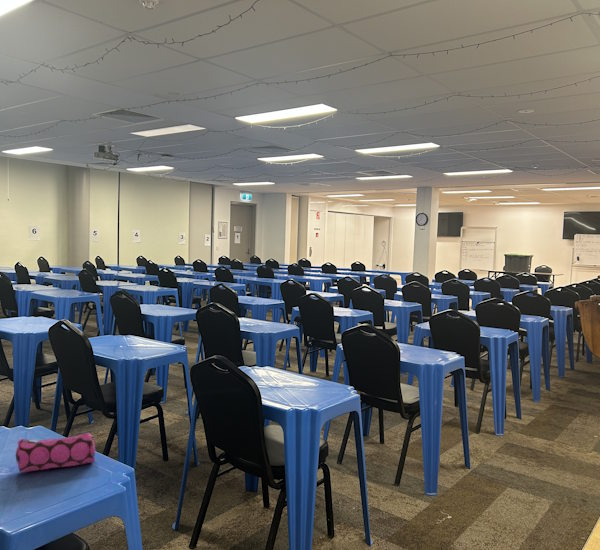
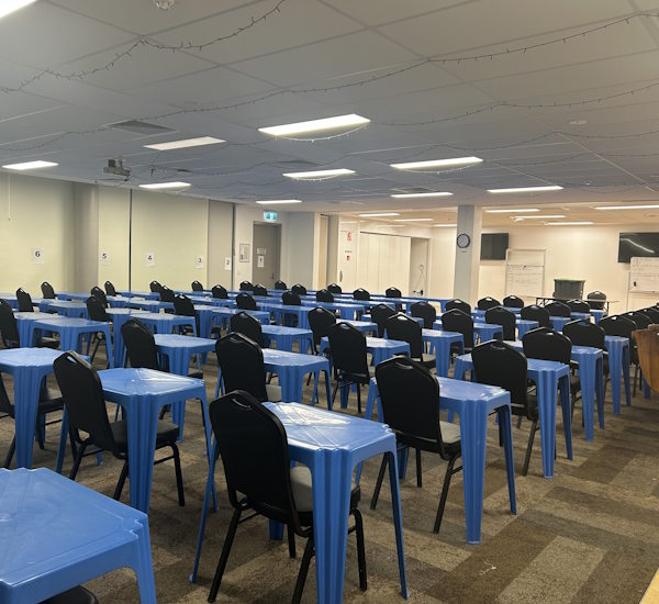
- pencil case [15,432,96,473]
